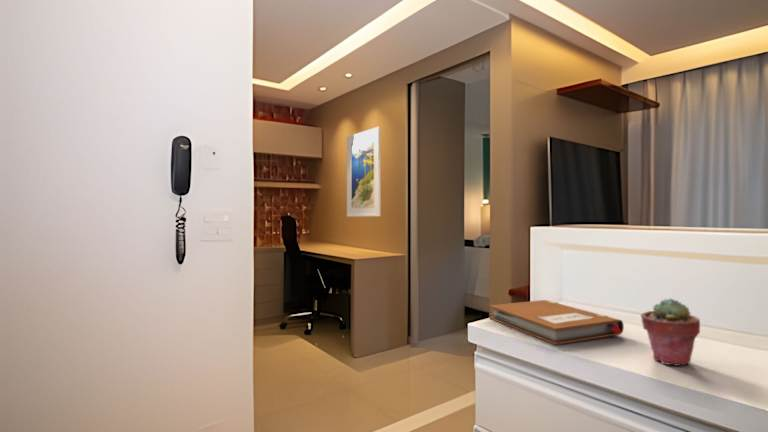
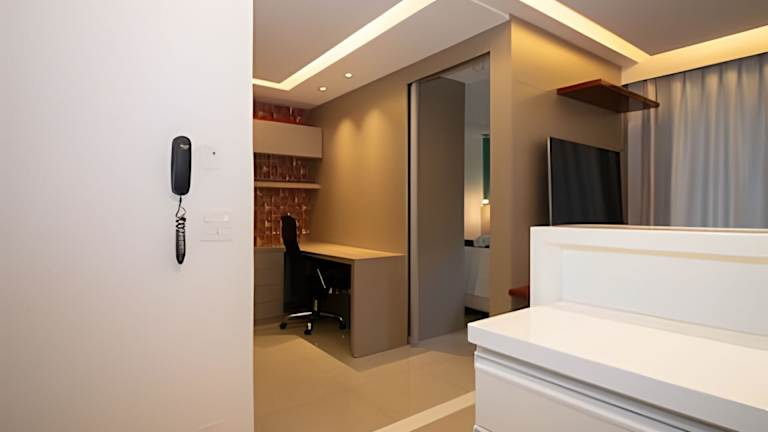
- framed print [346,126,382,218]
- potted succulent [640,297,701,367]
- notebook [488,299,625,346]
